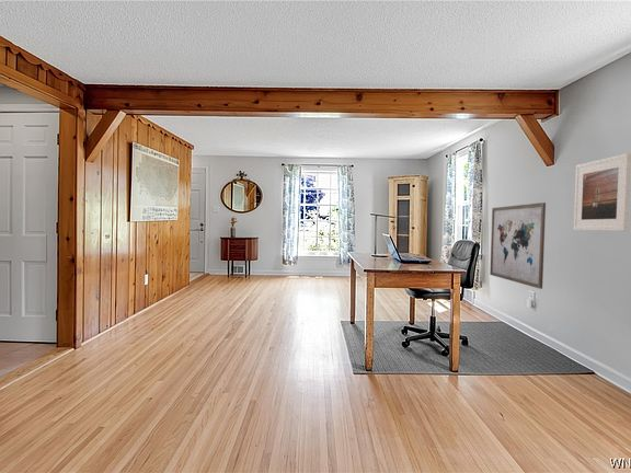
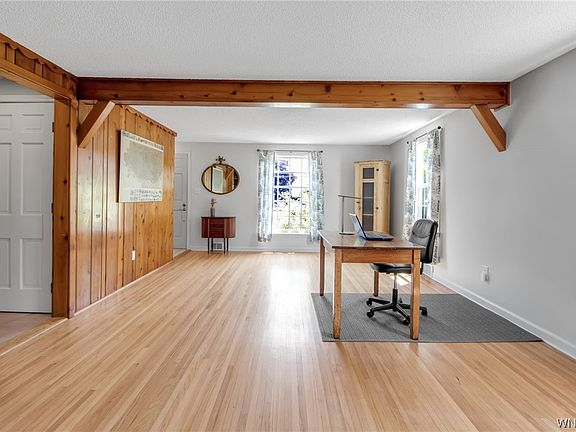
- wall art [489,201,547,290]
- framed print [573,152,631,232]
